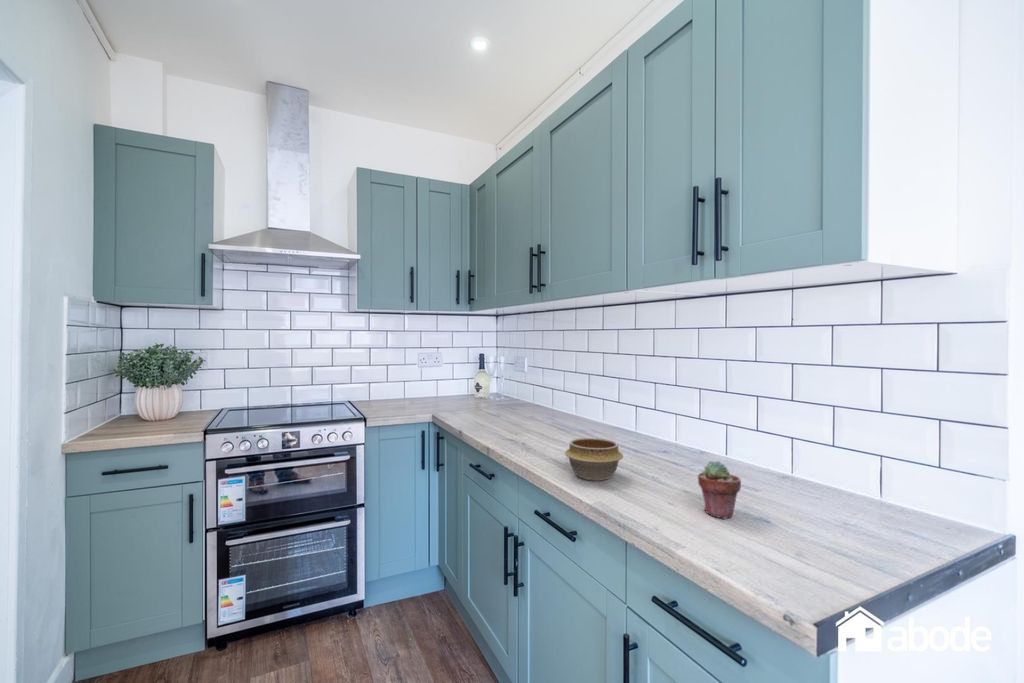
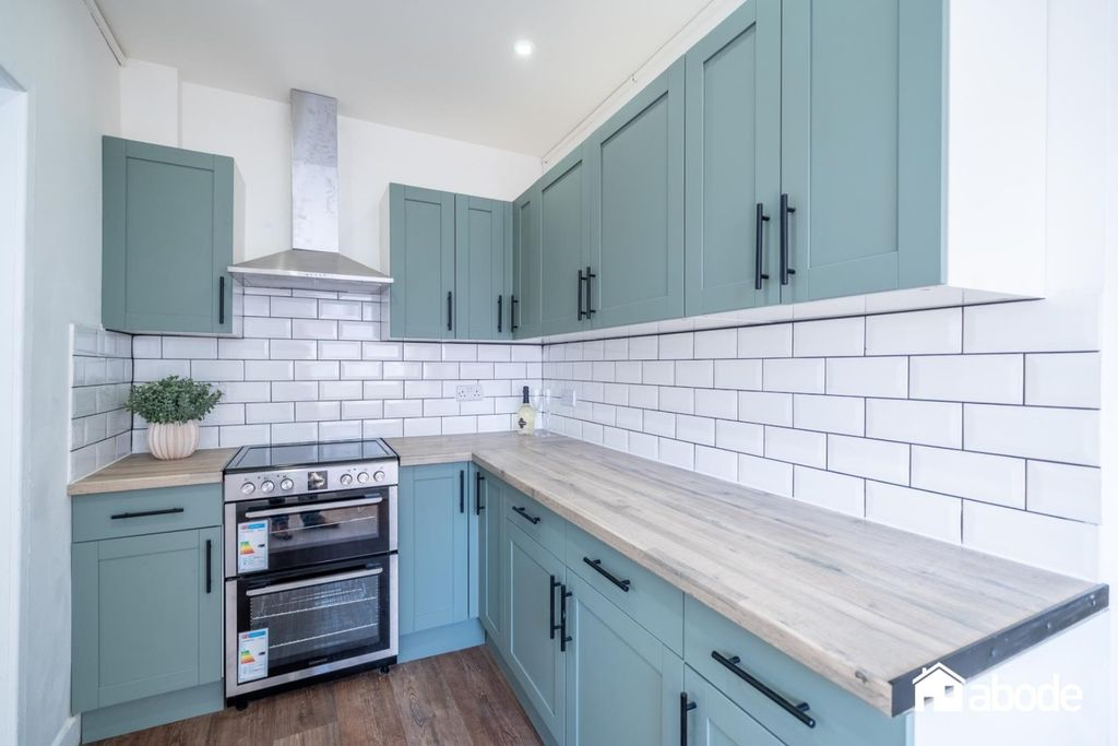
- potted succulent [697,460,742,520]
- bowl [564,437,624,482]
